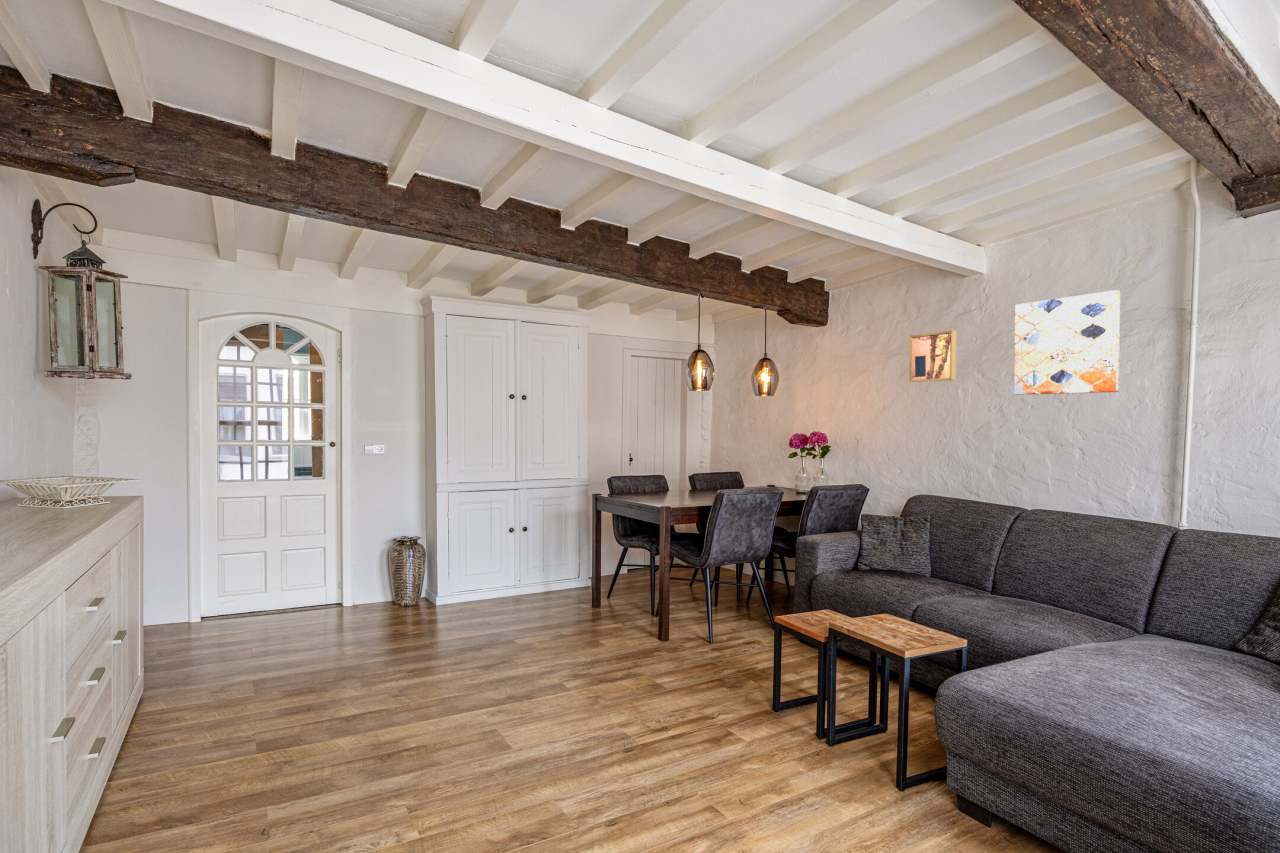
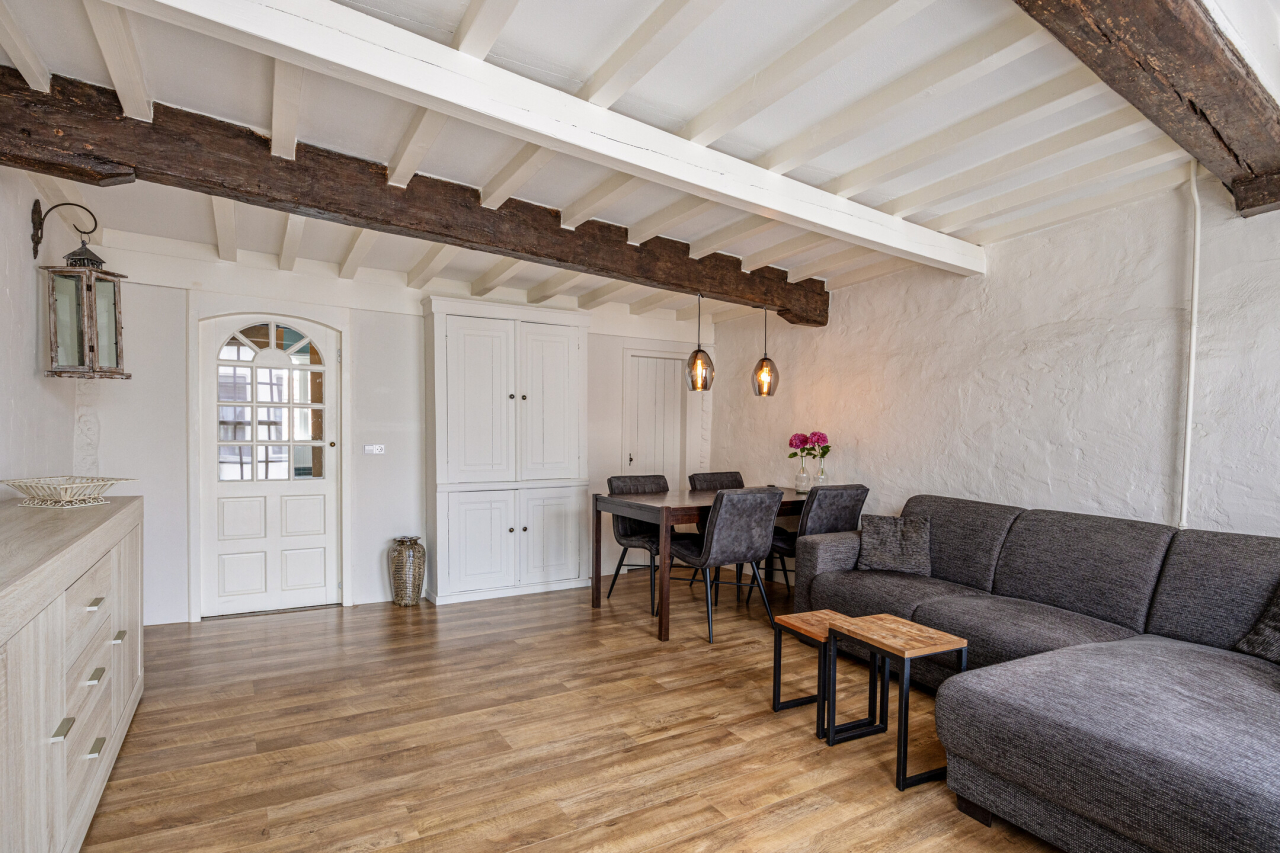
- wall art [909,330,957,383]
- wall art [1013,289,1121,396]
